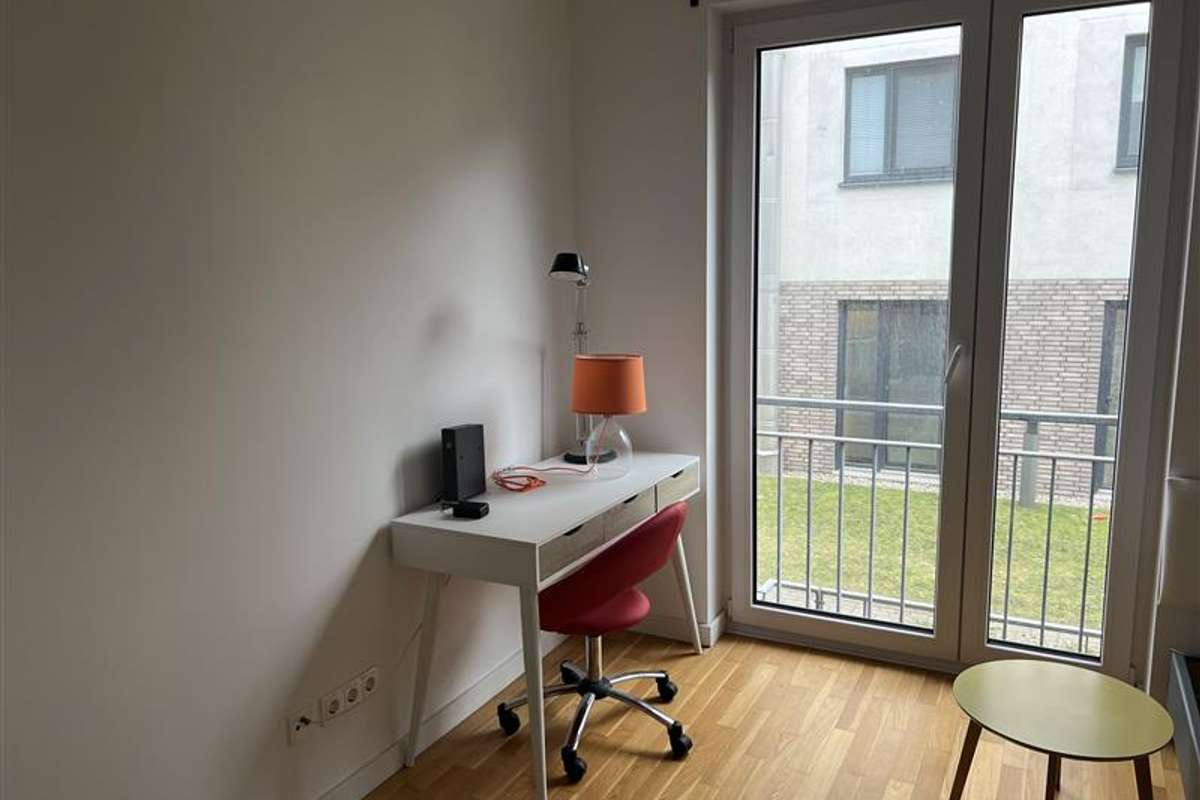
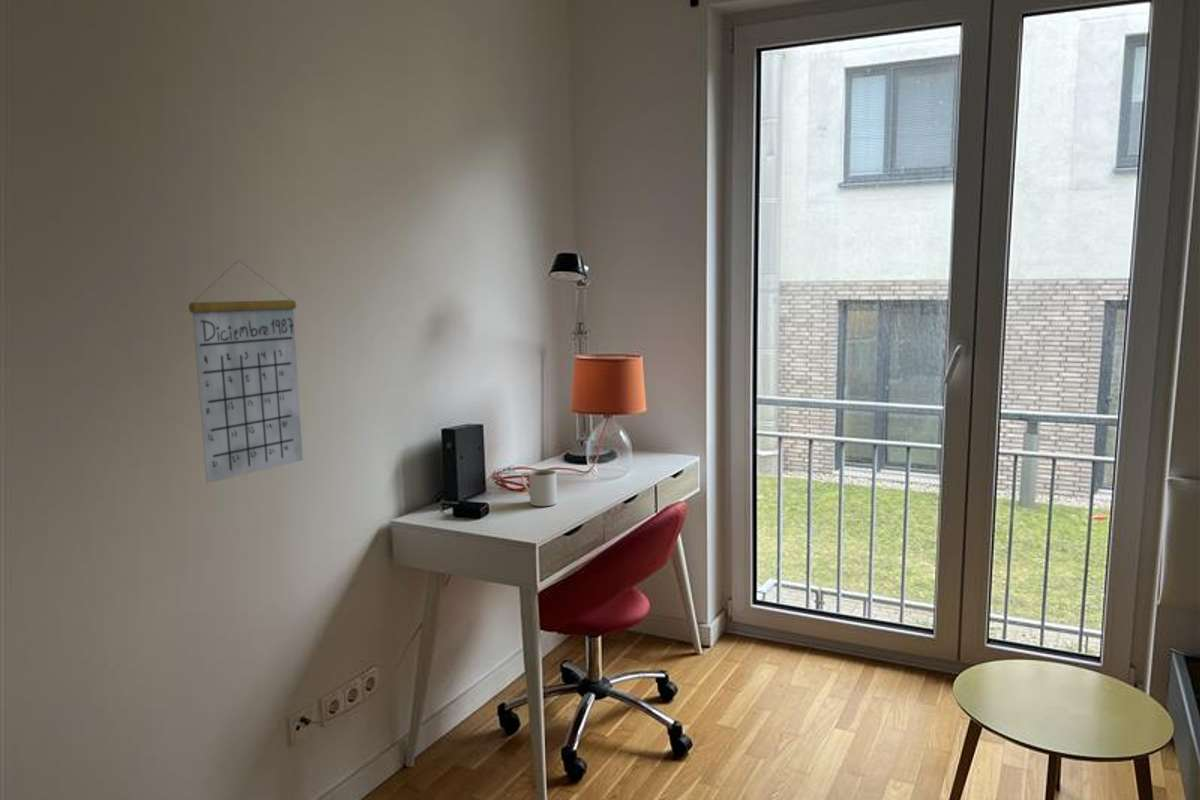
+ mug [520,469,558,507]
+ calendar [188,259,304,484]
